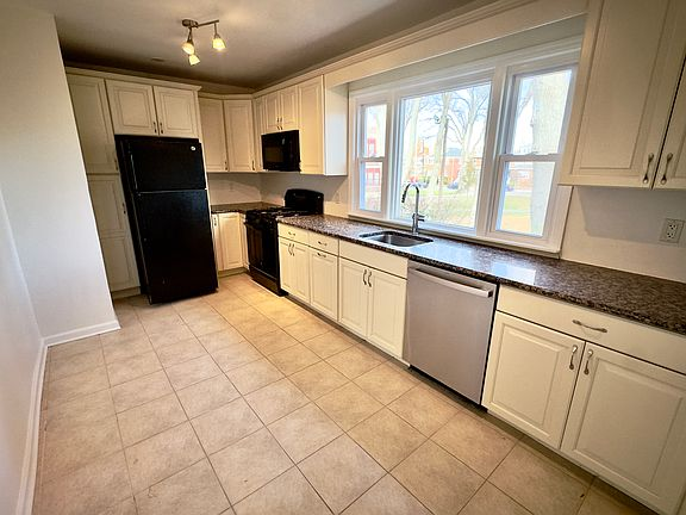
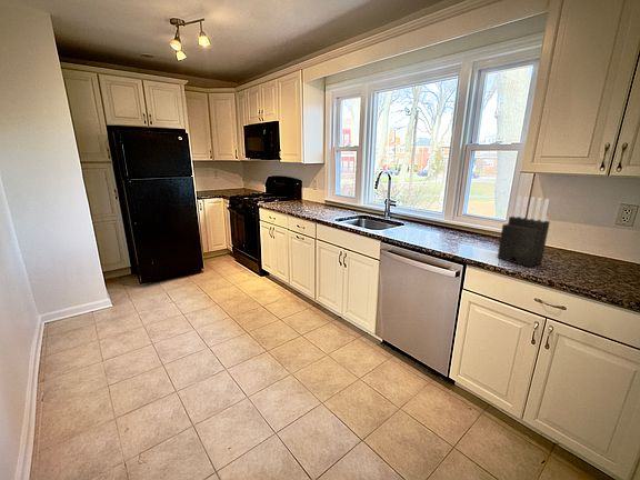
+ knife block [497,194,551,268]
